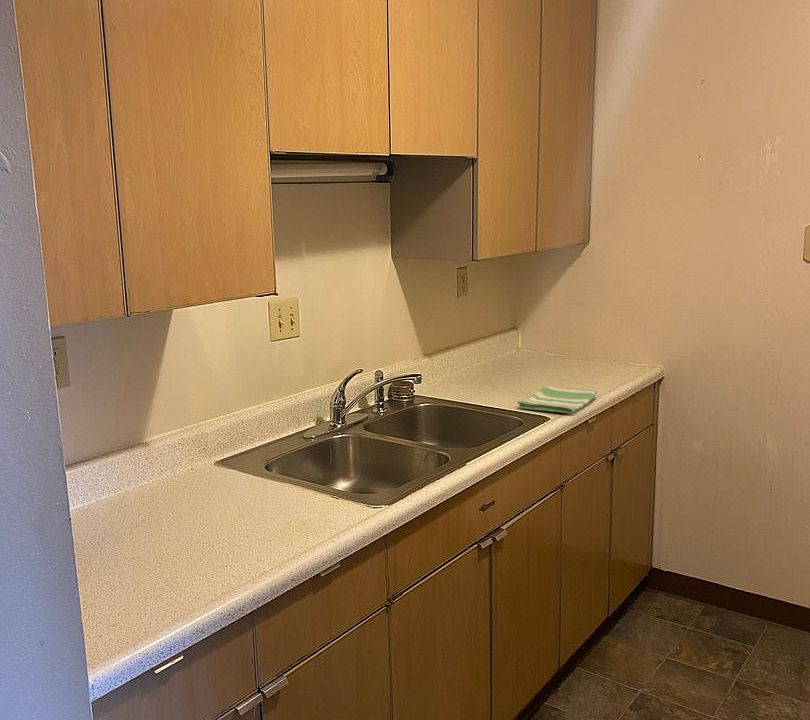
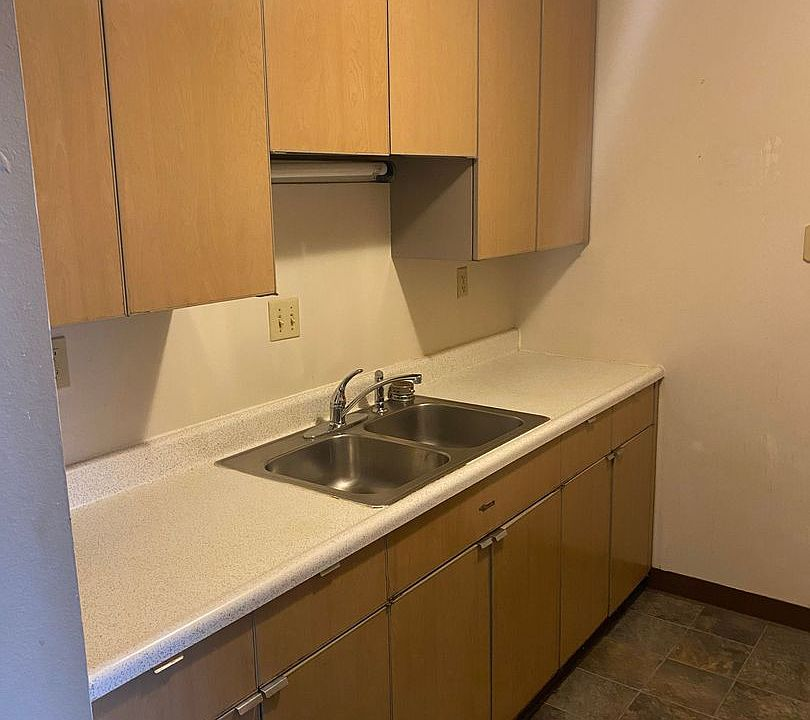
- dish towel [517,385,598,414]
